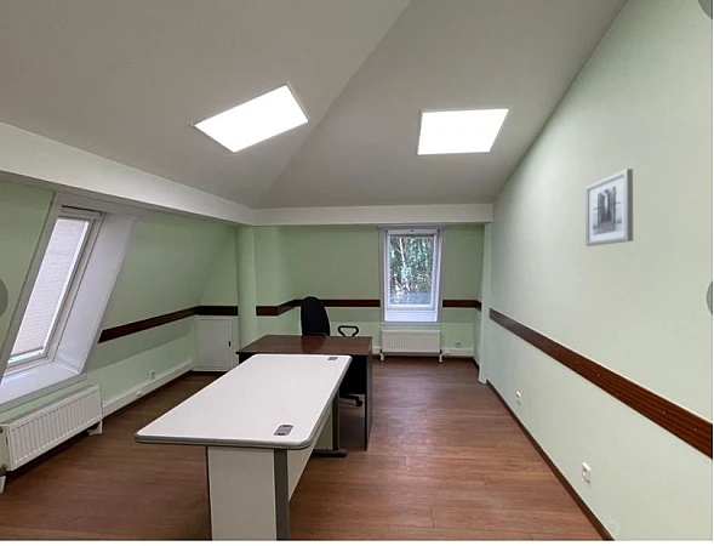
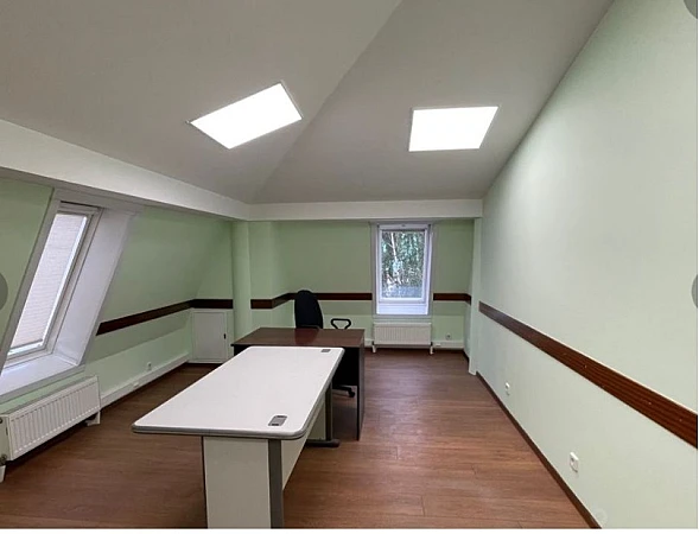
- wall art [584,167,634,248]
